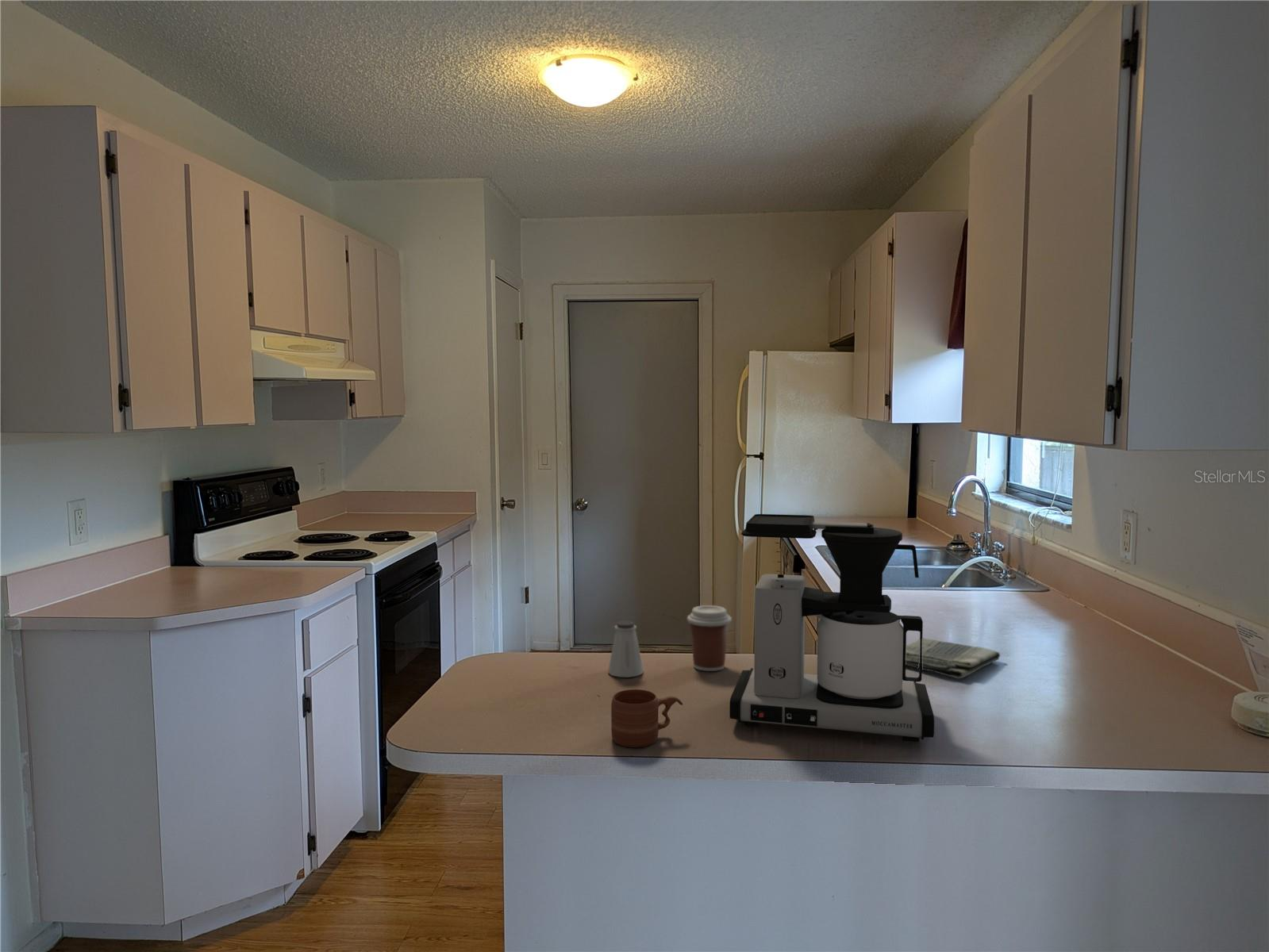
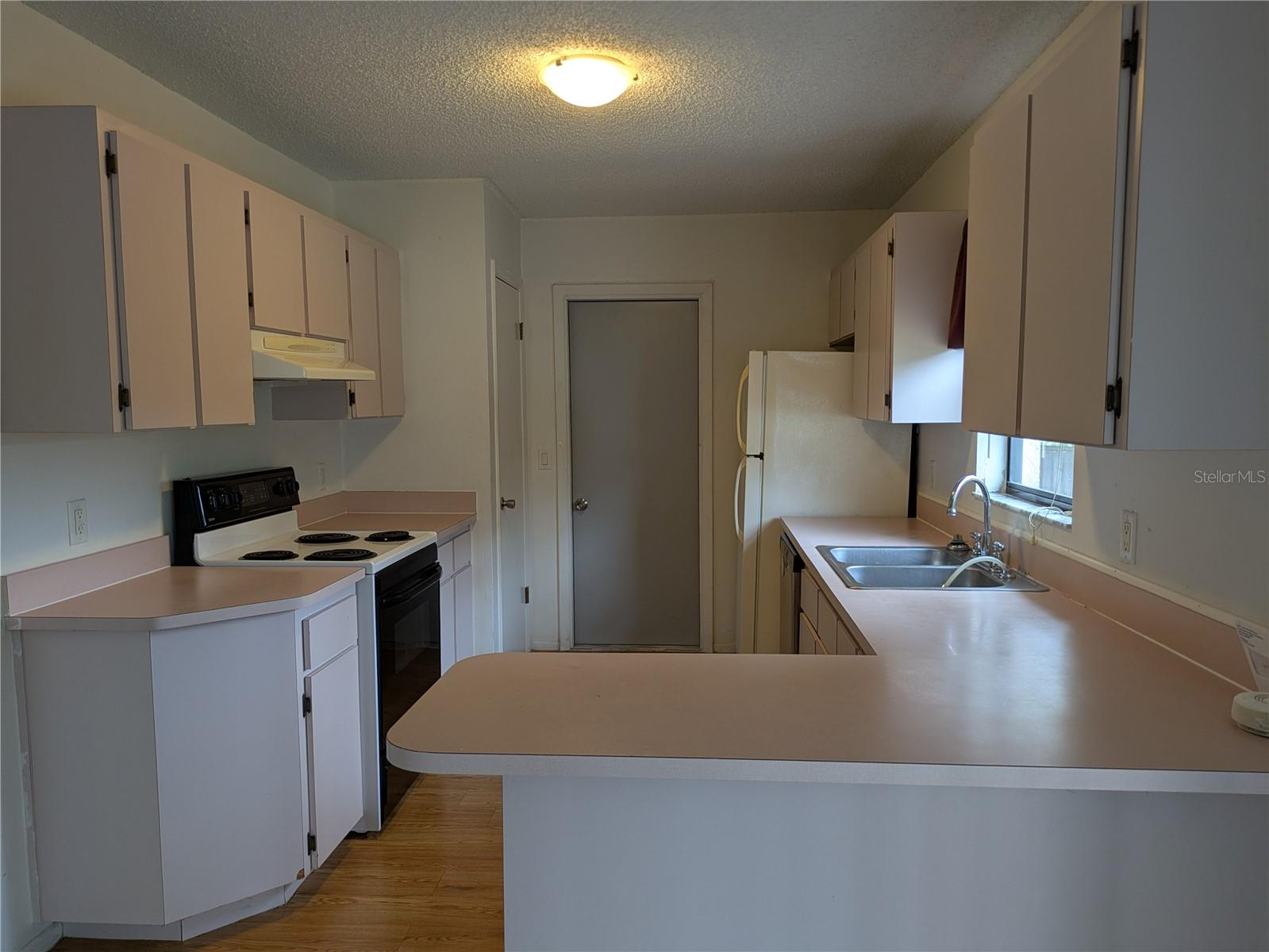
- mug [610,689,683,748]
- saltshaker [607,620,644,678]
- coffee maker [729,513,935,743]
- coffee cup [686,605,733,672]
- dish towel [906,638,1001,679]
